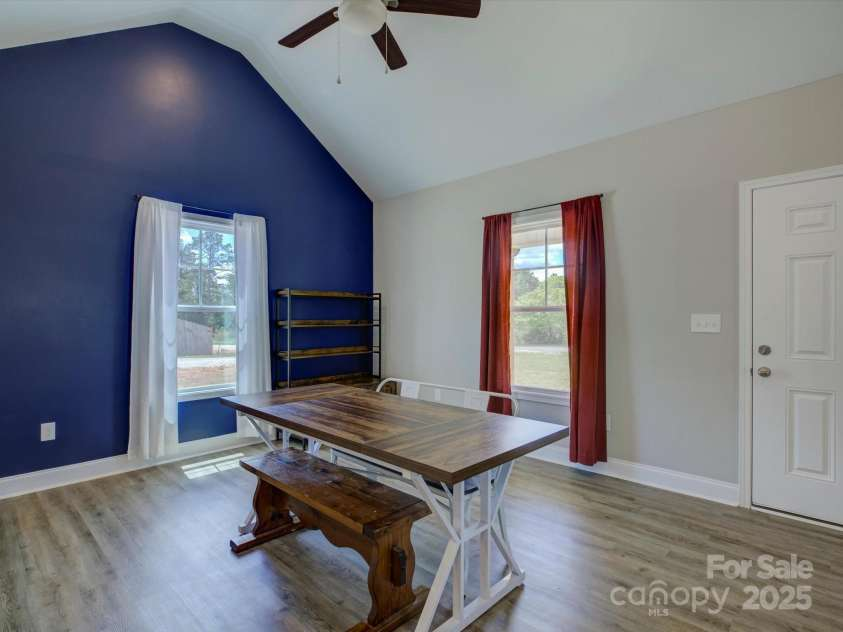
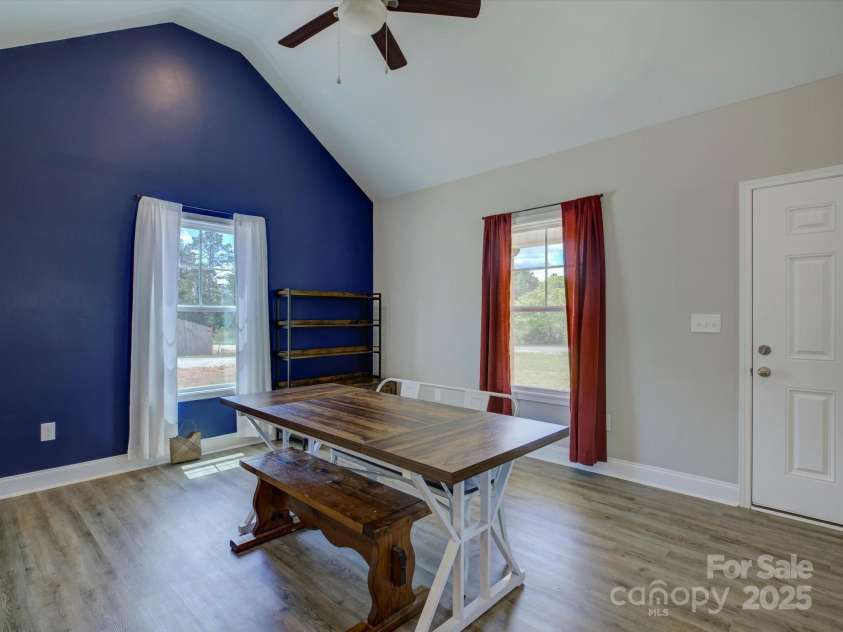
+ woven basket [168,417,203,464]
